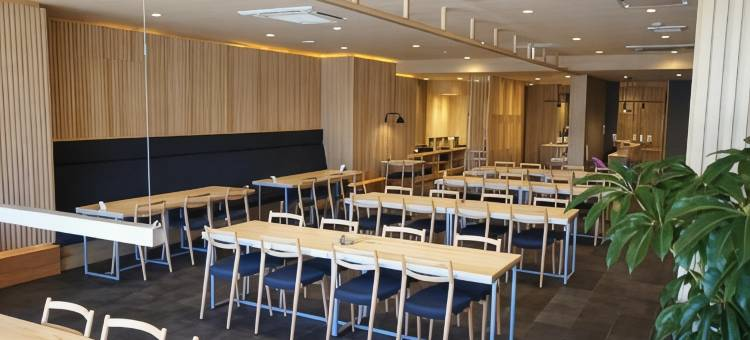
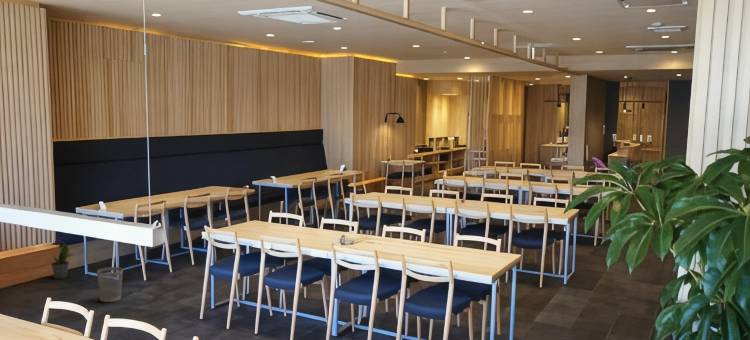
+ potted plant [50,241,70,280]
+ wastebasket [96,266,124,303]
